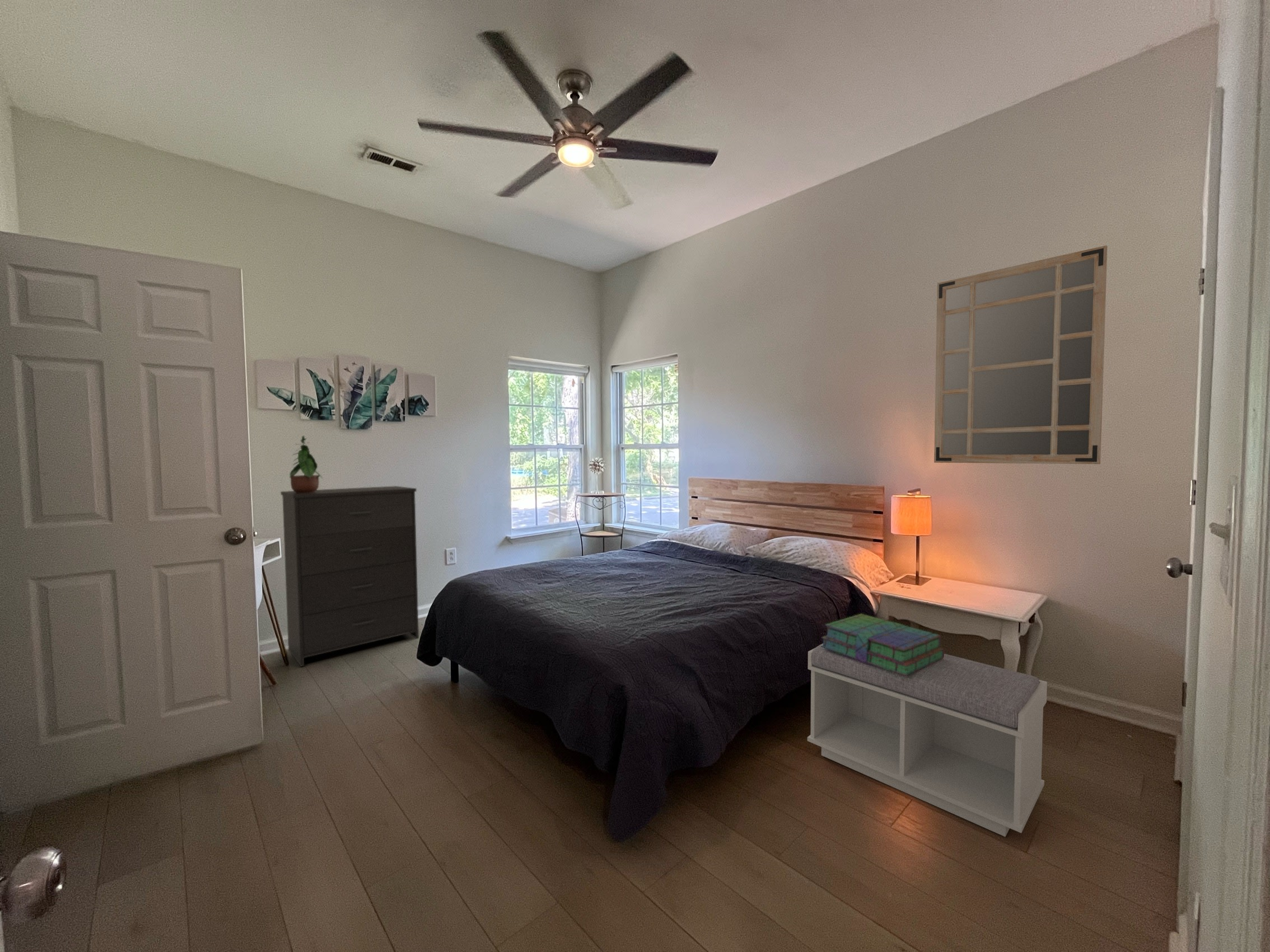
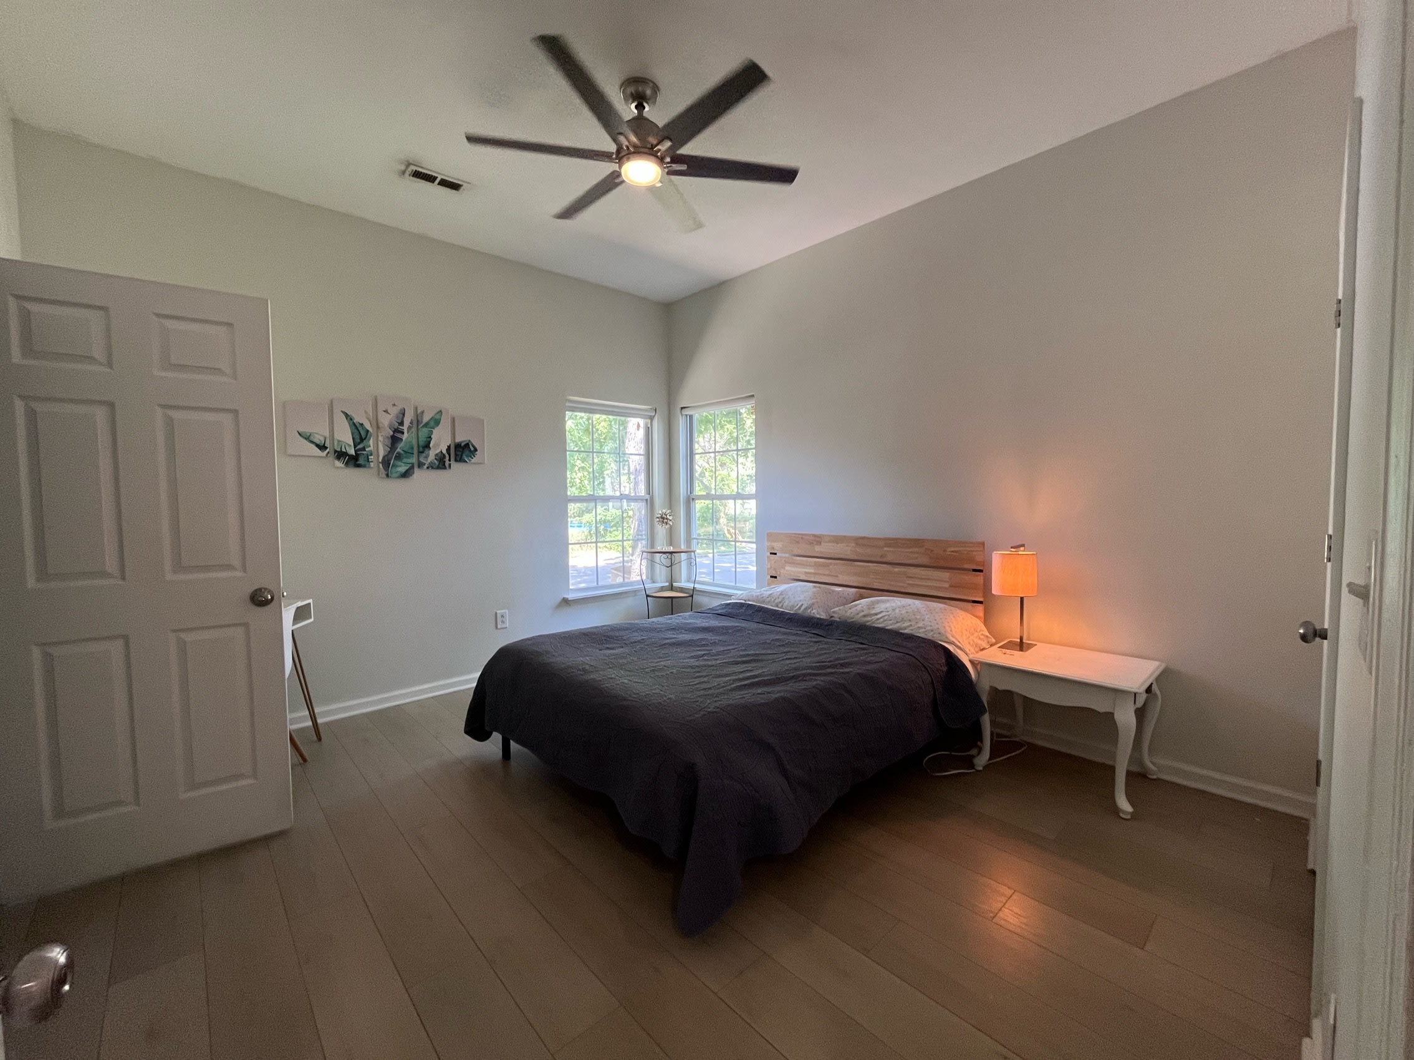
- dresser [280,485,419,667]
- mirror [933,245,1108,465]
- potted plant [289,435,324,493]
- bench [807,643,1048,837]
- stack of books [821,613,945,676]
